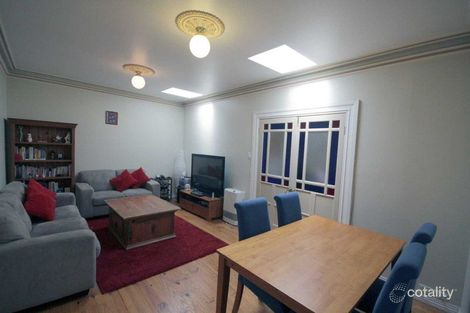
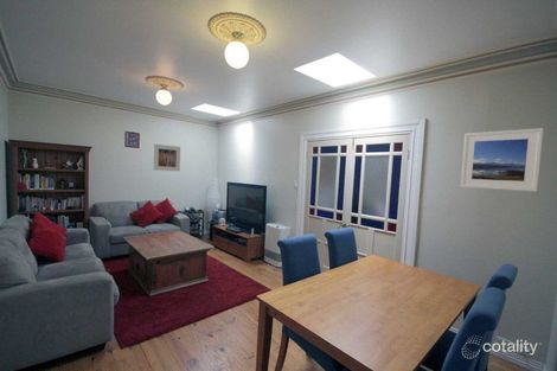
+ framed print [153,143,181,172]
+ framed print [460,127,544,193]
